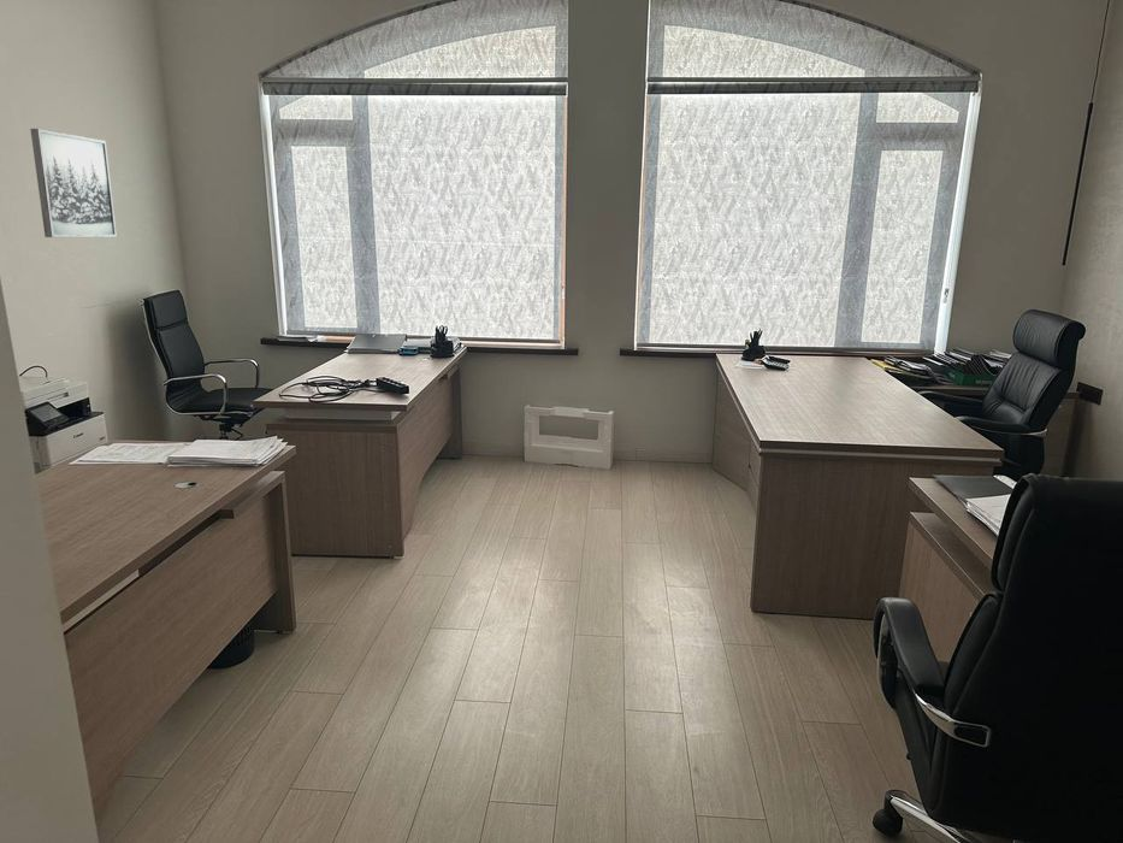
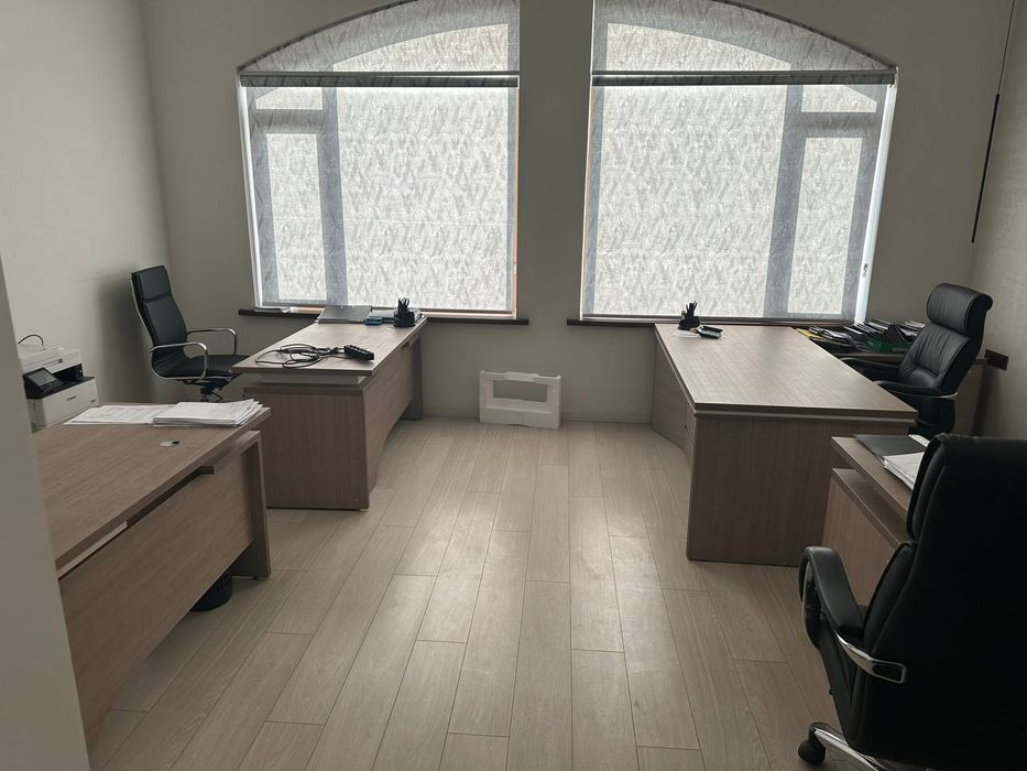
- wall art [29,128,118,238]
